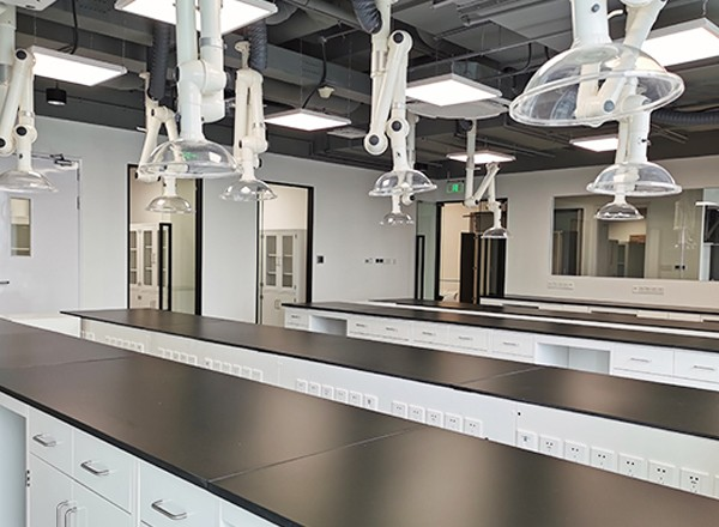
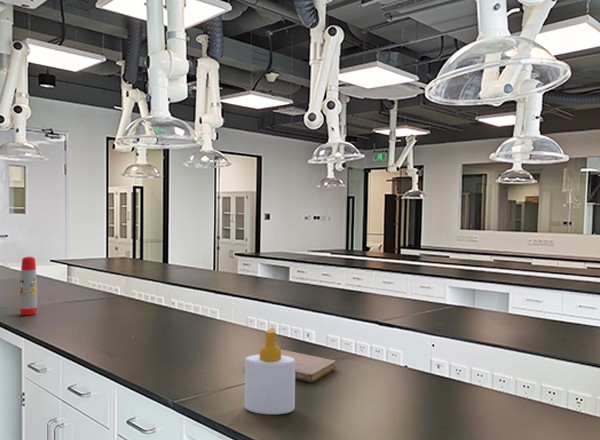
+ soap bottle [244,327,296,415]
+ water bottle [19,256,38,316]
+ notebook [281,349,337,383]
